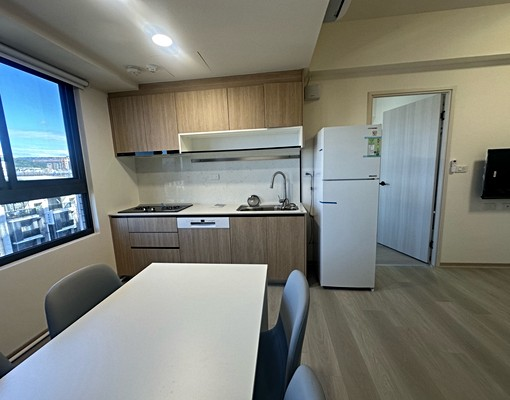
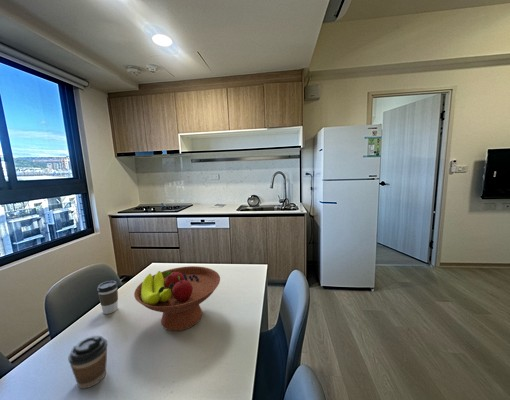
+ coffee cup [96,280,119,315]
+ fruit bowl [133,265,221,332]
+ coffee cup [67,335,108,390]
